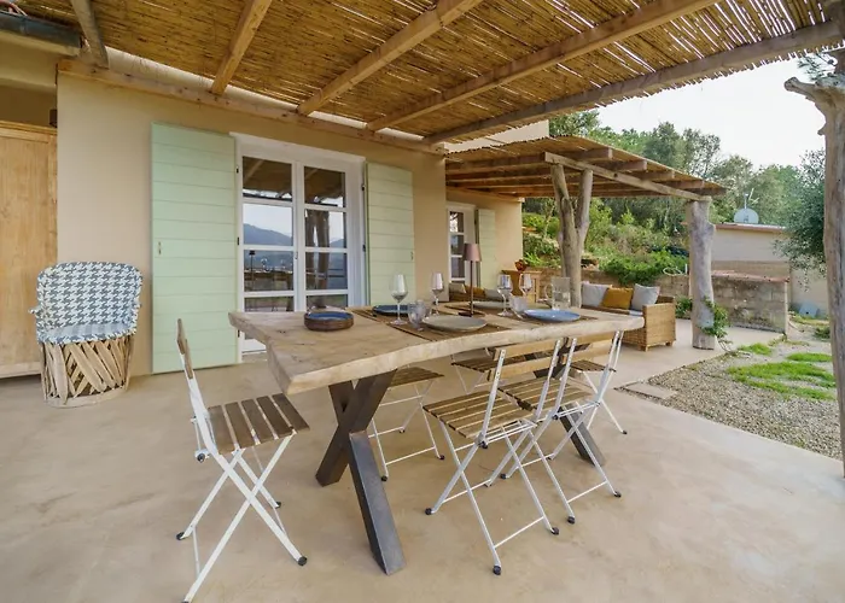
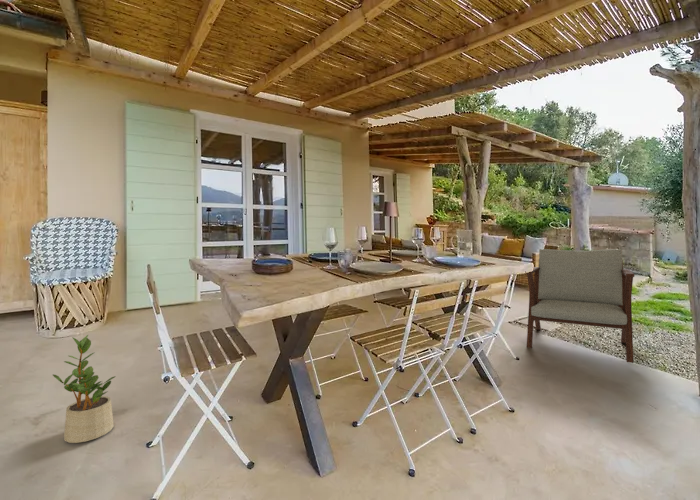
+ lounge chair [526,248,636,364]
+ potted plant [52,333,117,444]
